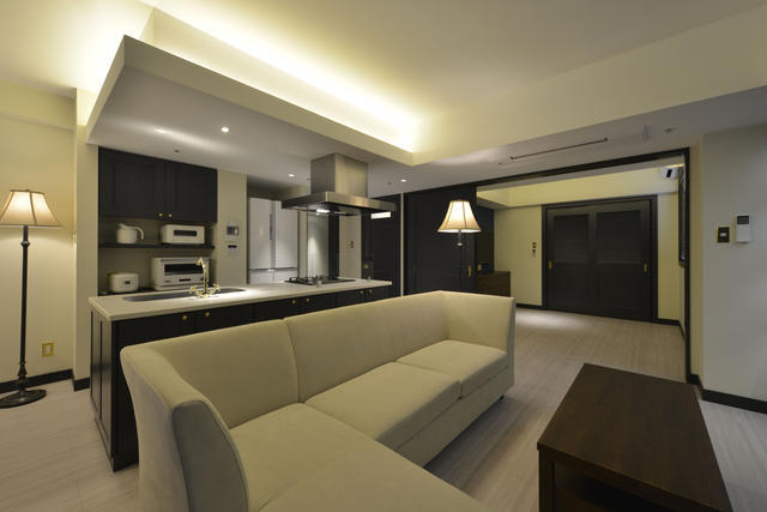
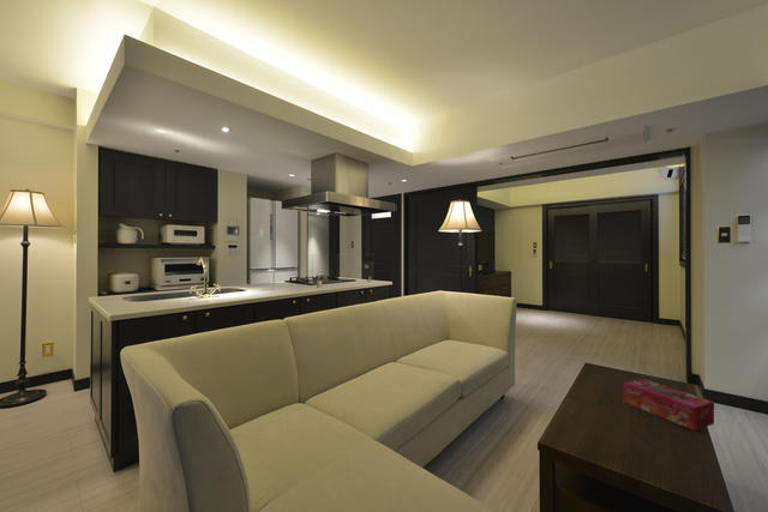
+ tissue box [622,378,715,432]
